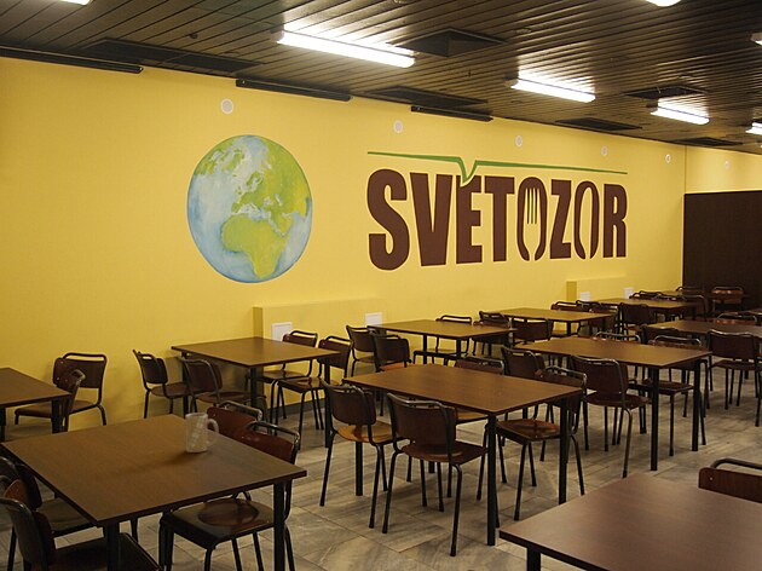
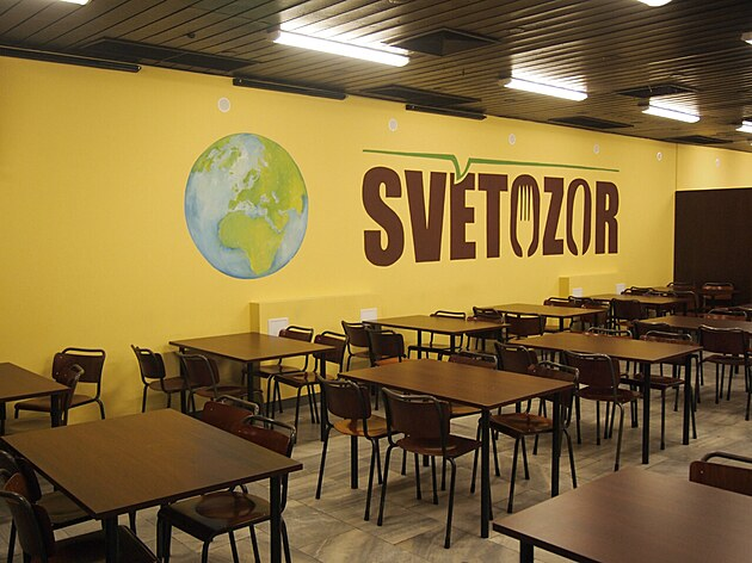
- mug [184,413,219,454]
